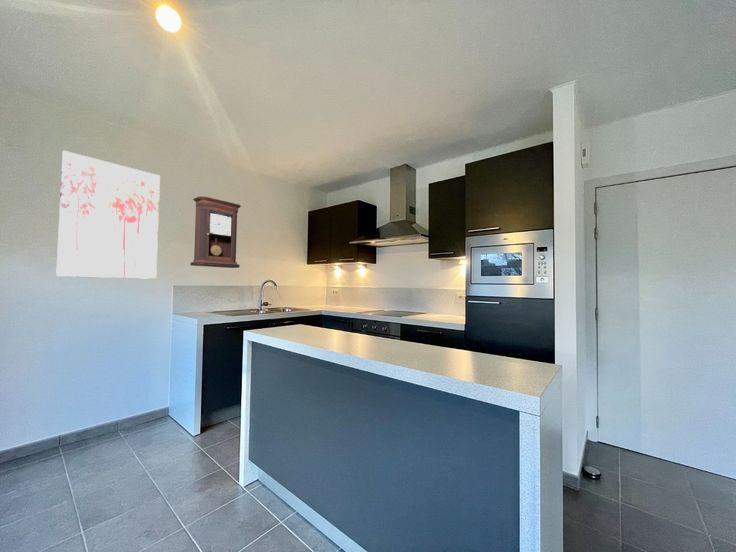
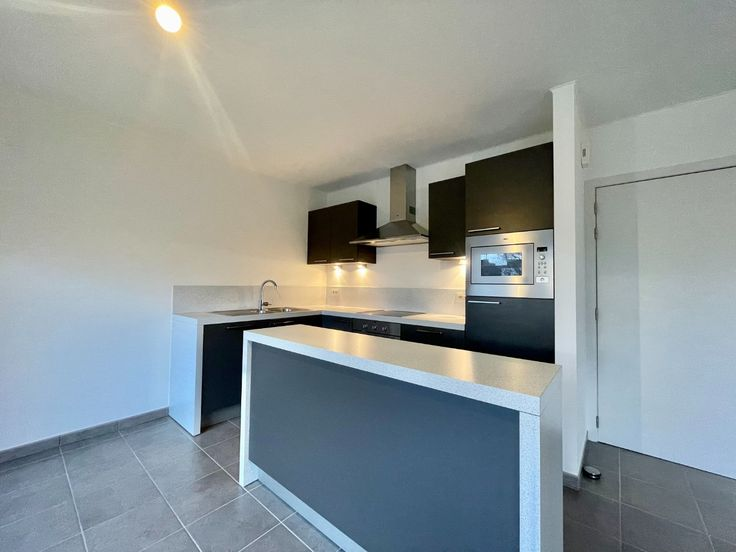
- pendulum clock [189,195,242,269]
- wall art [55,150,161,280]
